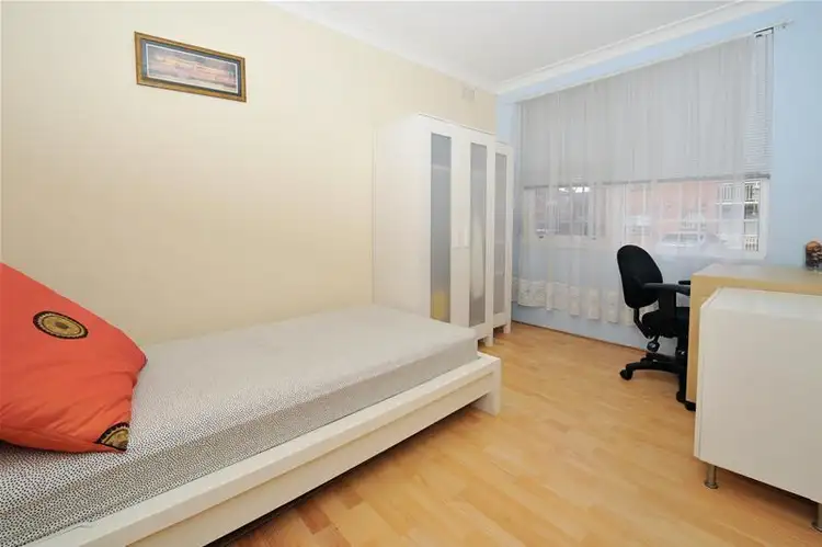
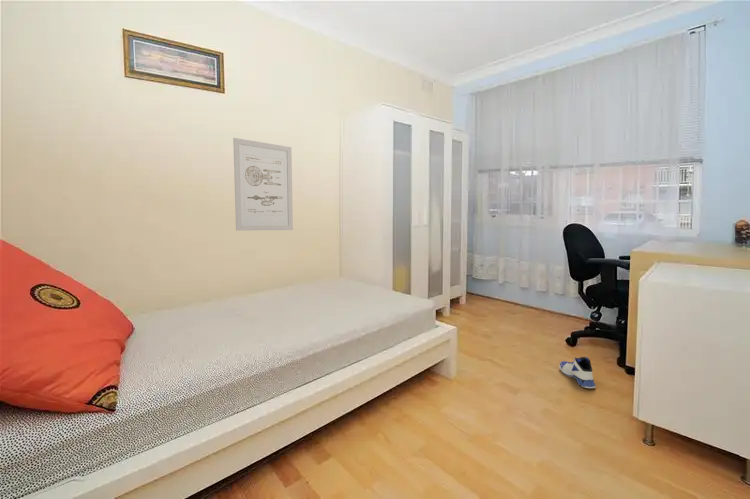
+ sneaker [558,356,597,389]
+ wall art [232,137,294,232]
